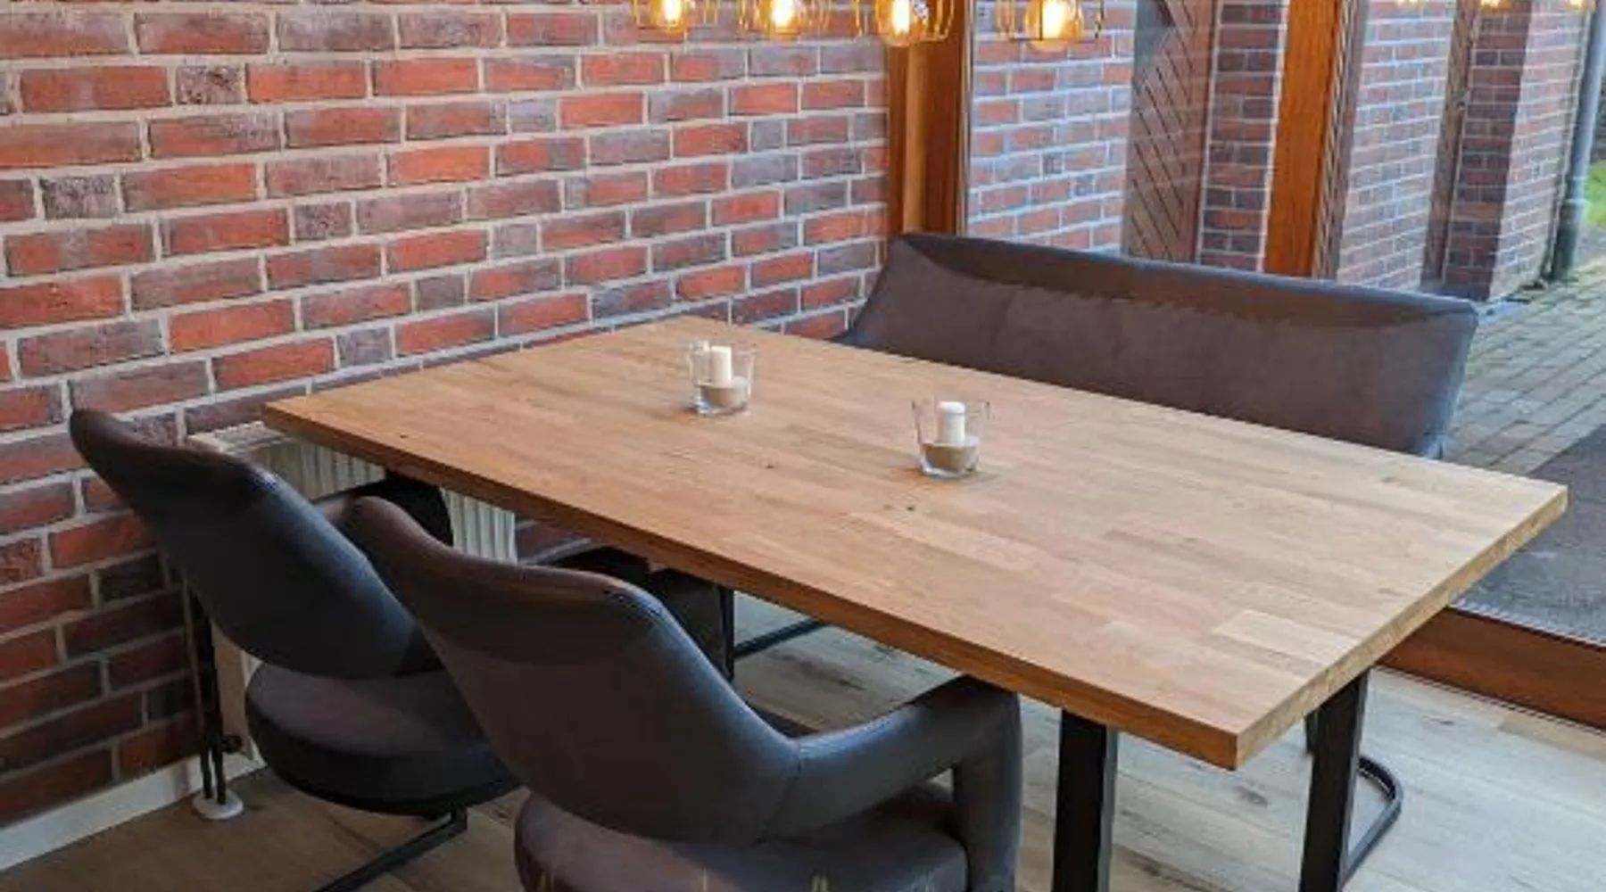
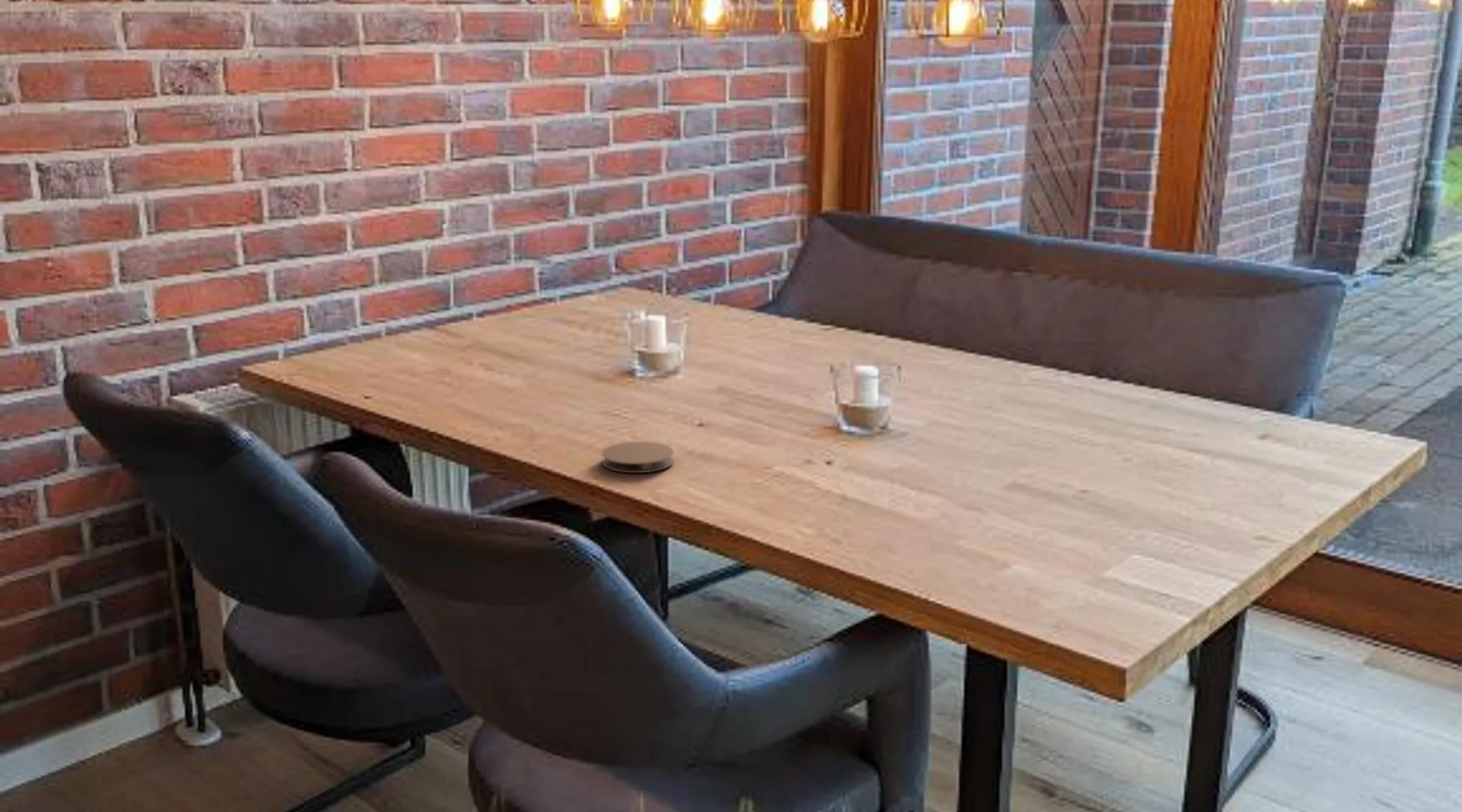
+ coaster [601,441,675,473]
